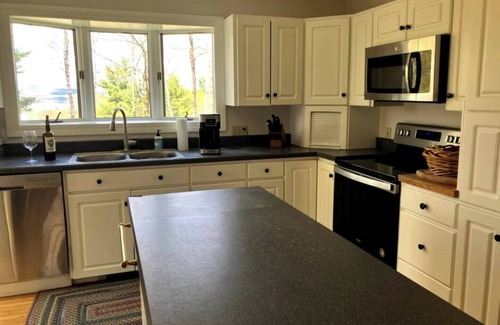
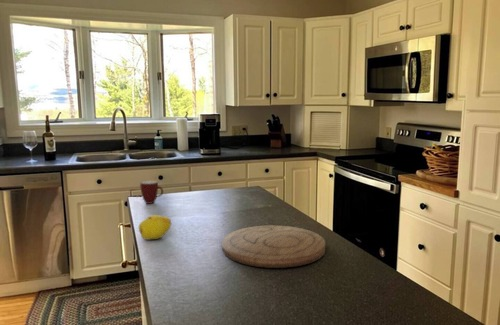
+ cutting board [221,225,326,269]
+ fruit [138,214,173,241]
+ mug [139,180,164,205]
